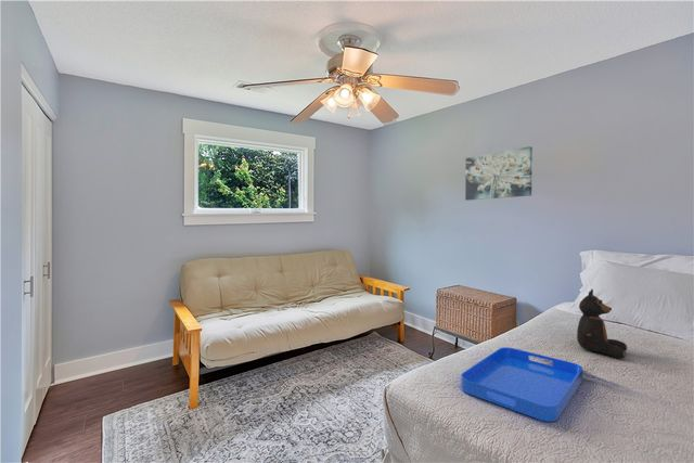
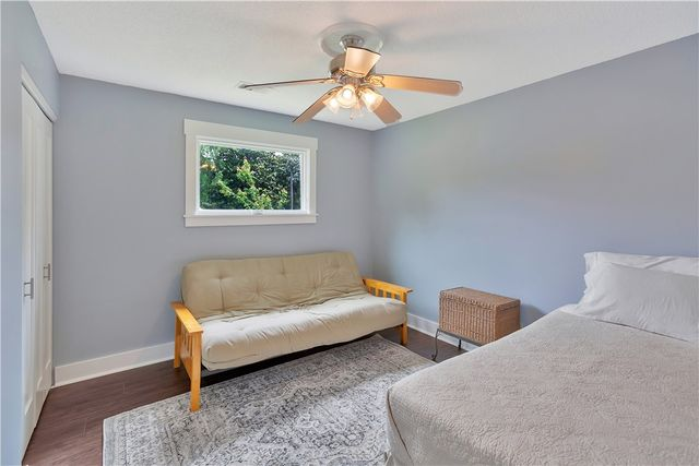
- teddy bear [576,288,628,359]
- wall art [464,145,534,202]
- serving tray [460,346,583,423]
